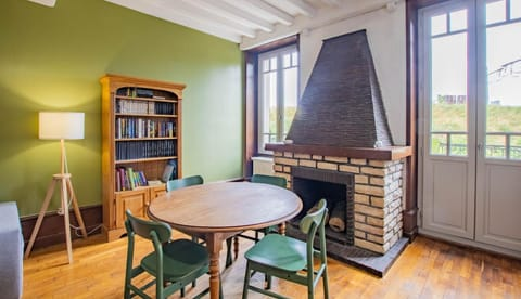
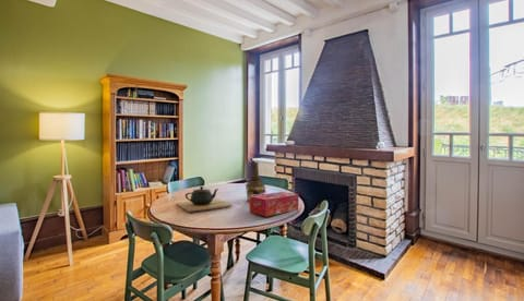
+ tissue box [249,191,299,217]
+ bottle [245,160,267,202]
+ teapot [175,185,234,213]
